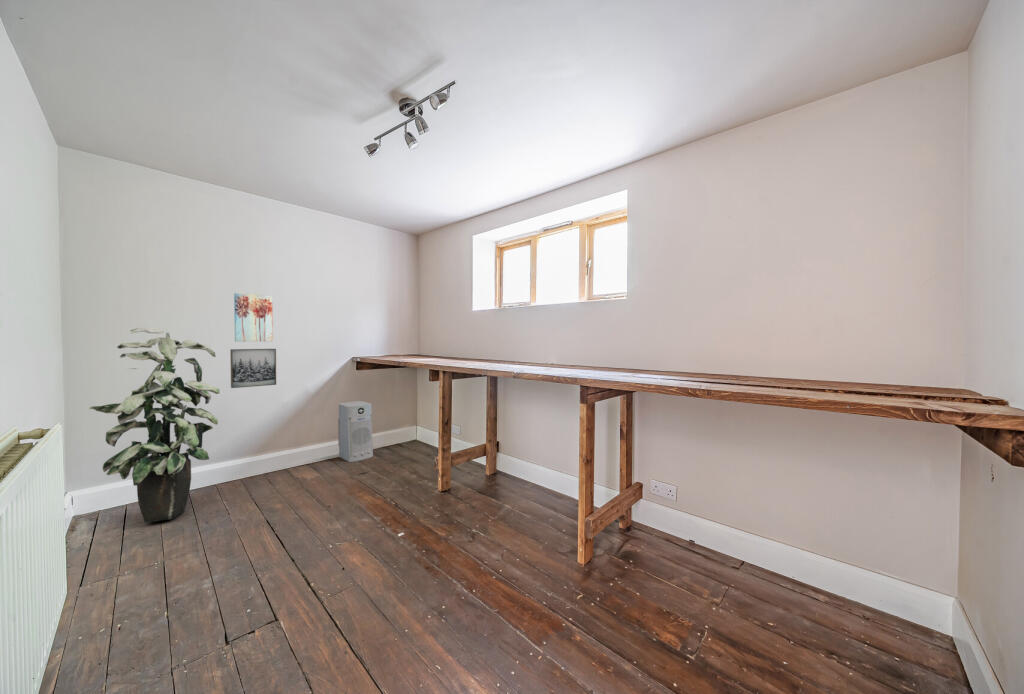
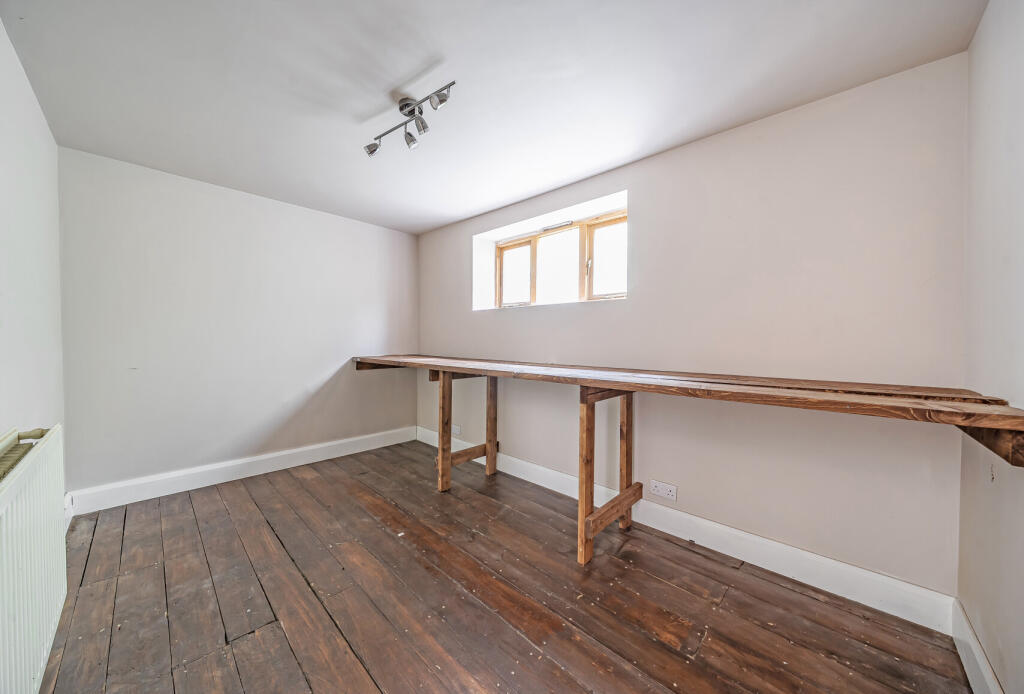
- air purifier [337,400,374,463]
- wall art [229,348,277,389]
- wall art [233,292,274,343]
- indoor plant [88,327,221,523]
